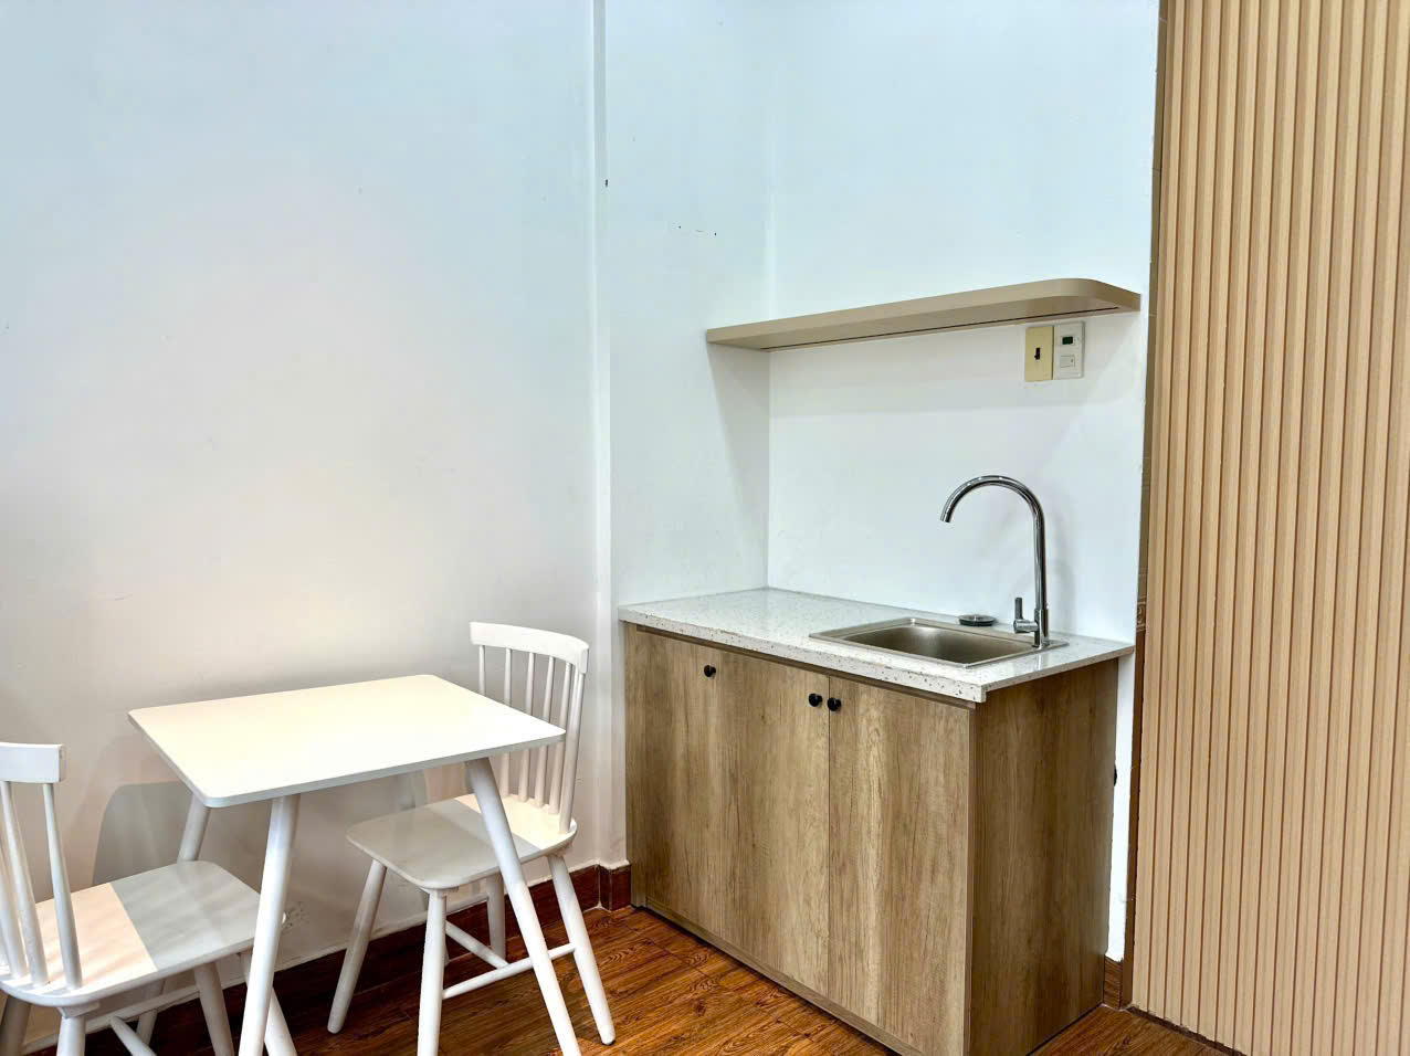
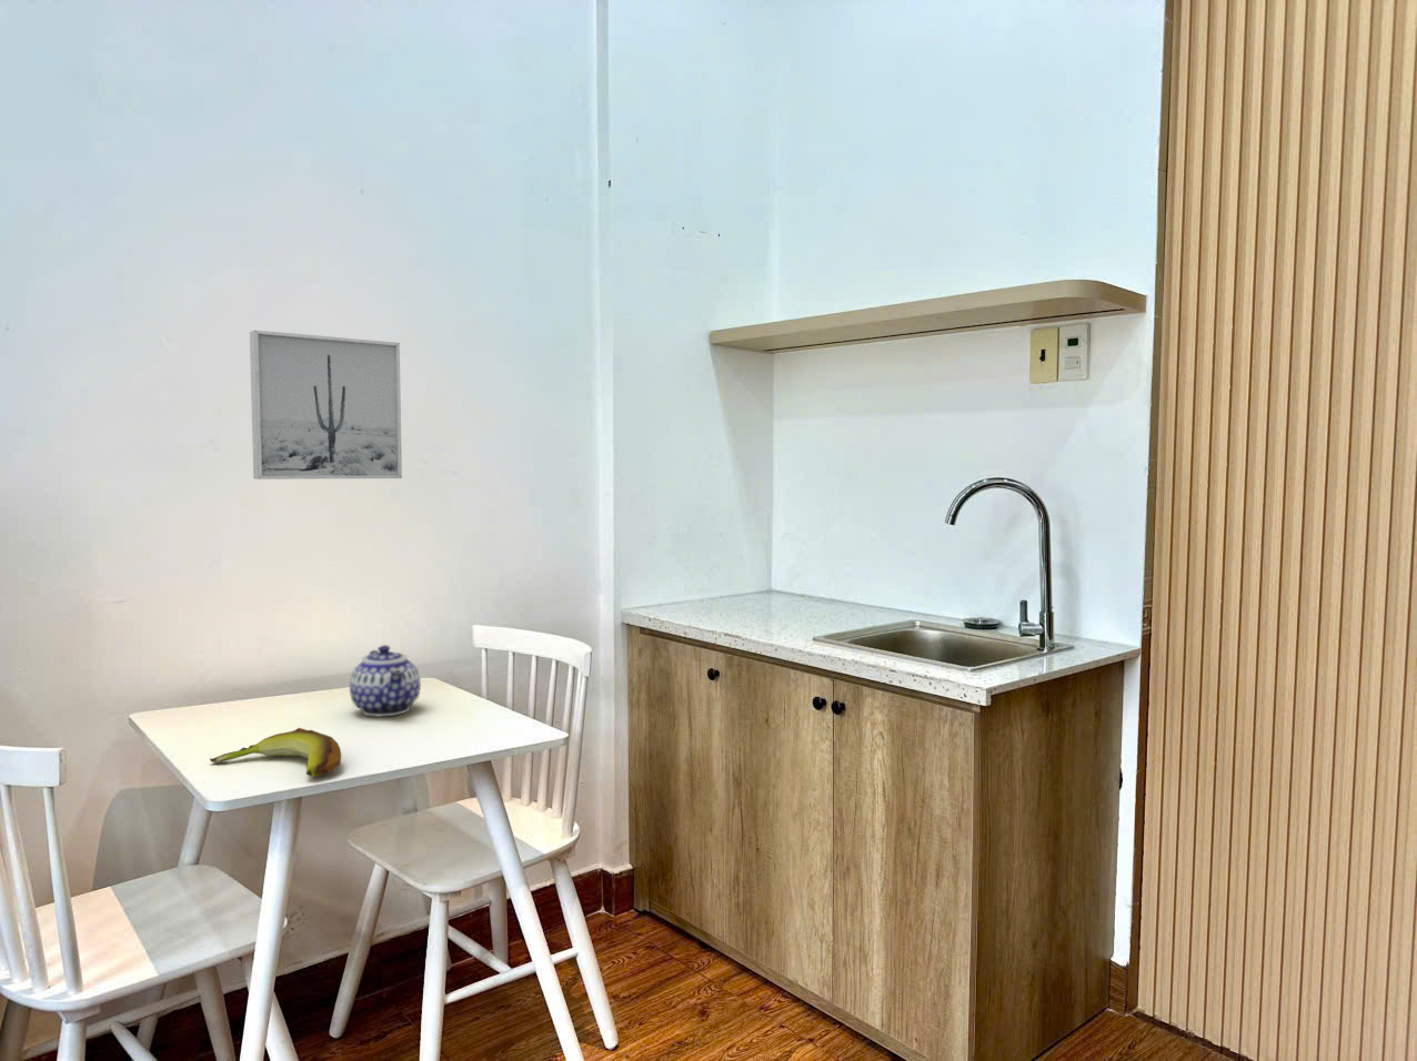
+ teapot [349,644,423,717]
+ wall art [249,330,404,480]
+ banana [208,727,342,778]
